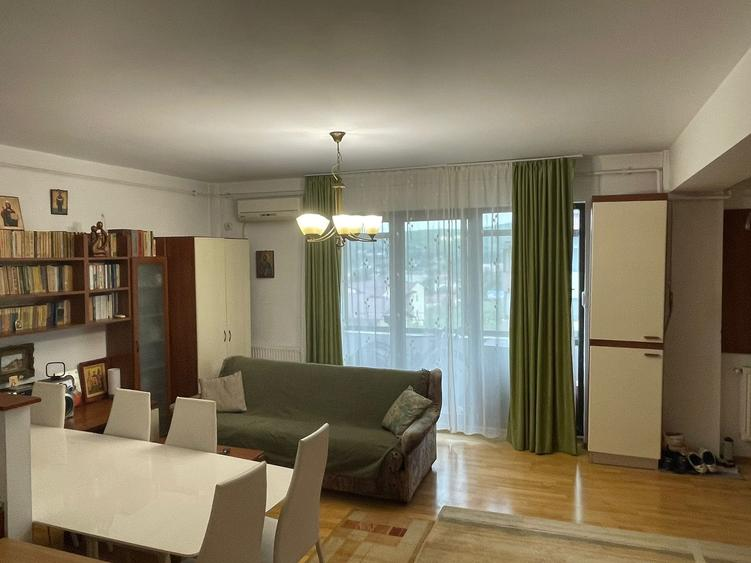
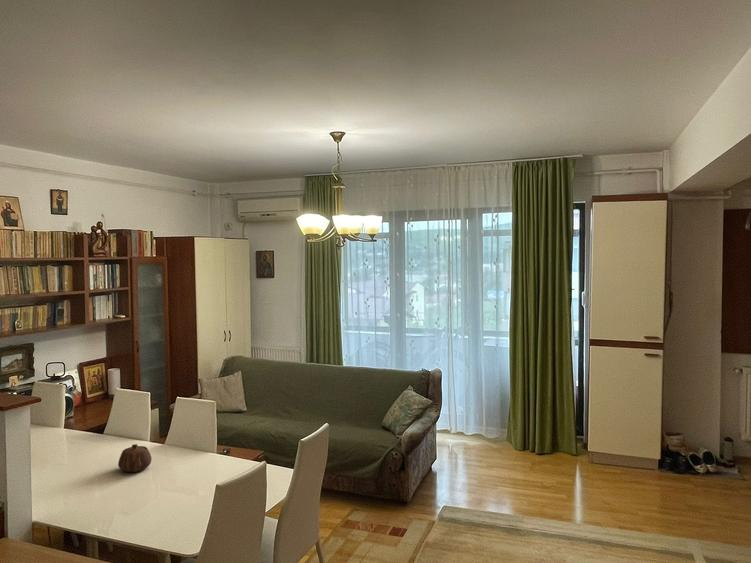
+ teapot [117,443,153,473]
